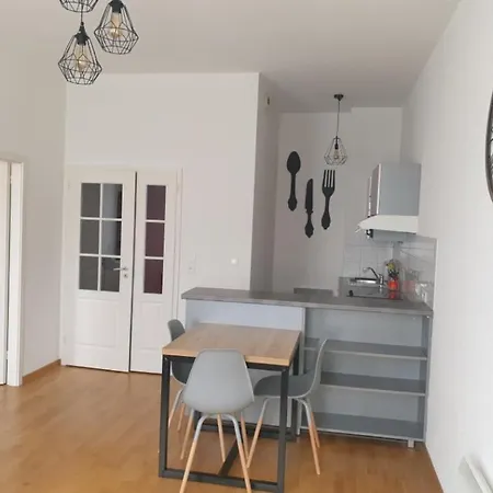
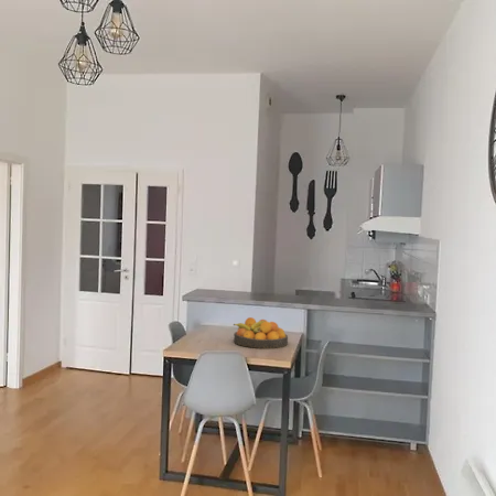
+ fruit bowl [233,316,289,349]
